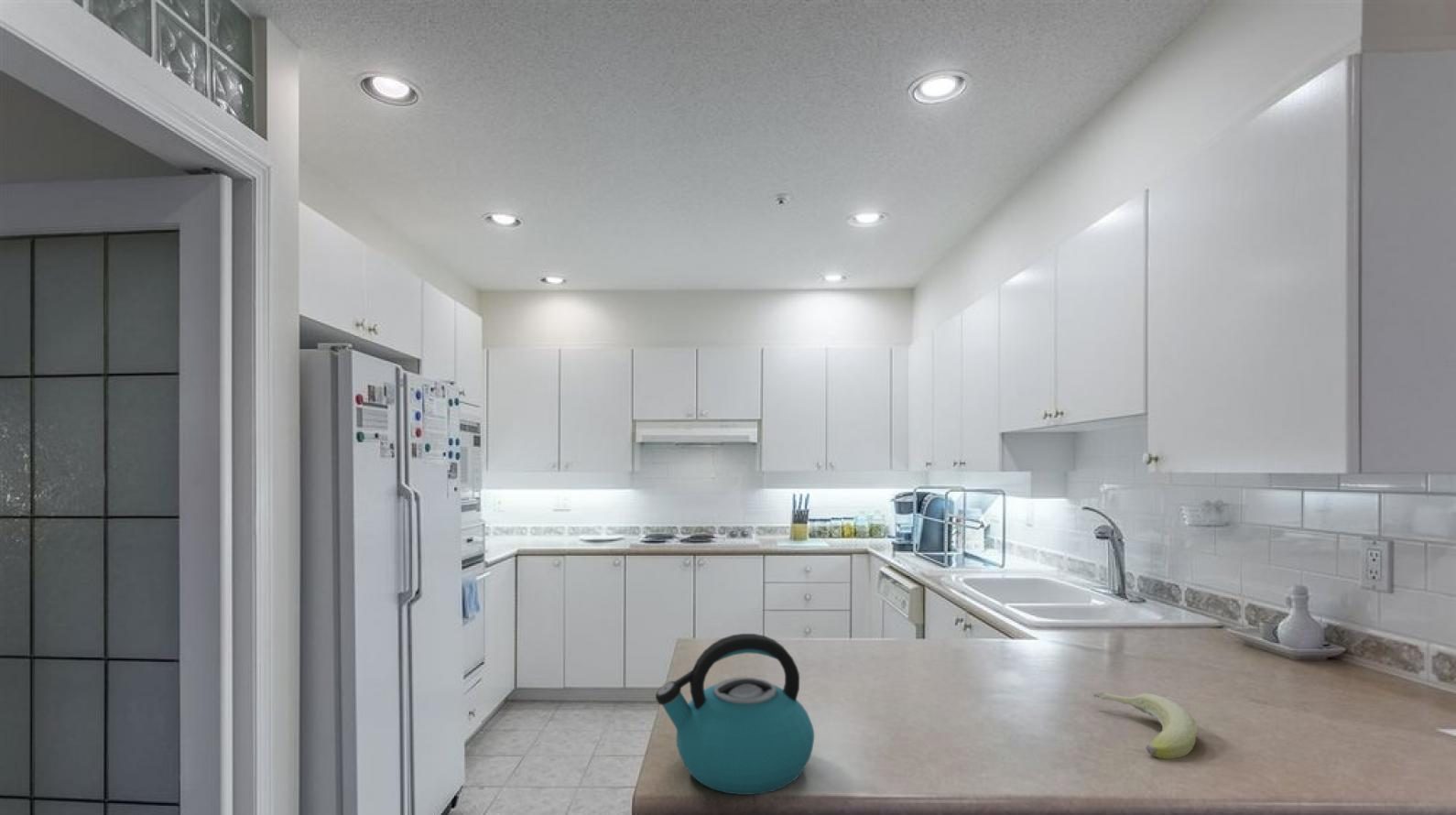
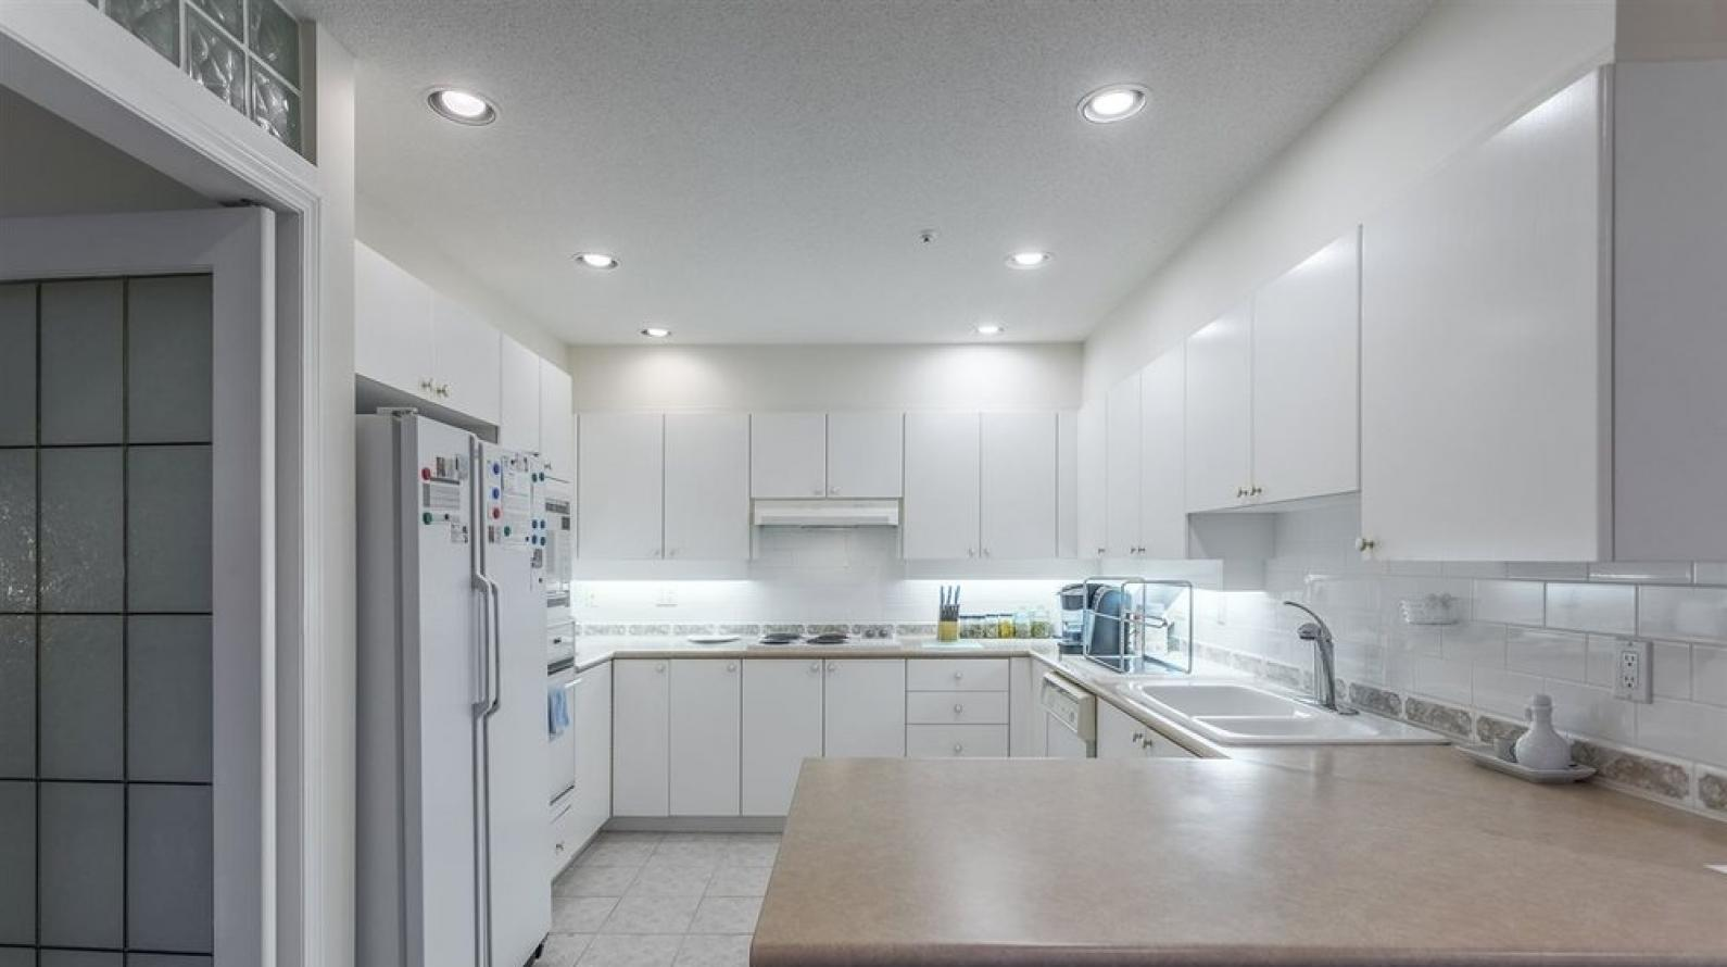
- kettle [655,633,815,796]
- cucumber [1092,690,1199,760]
